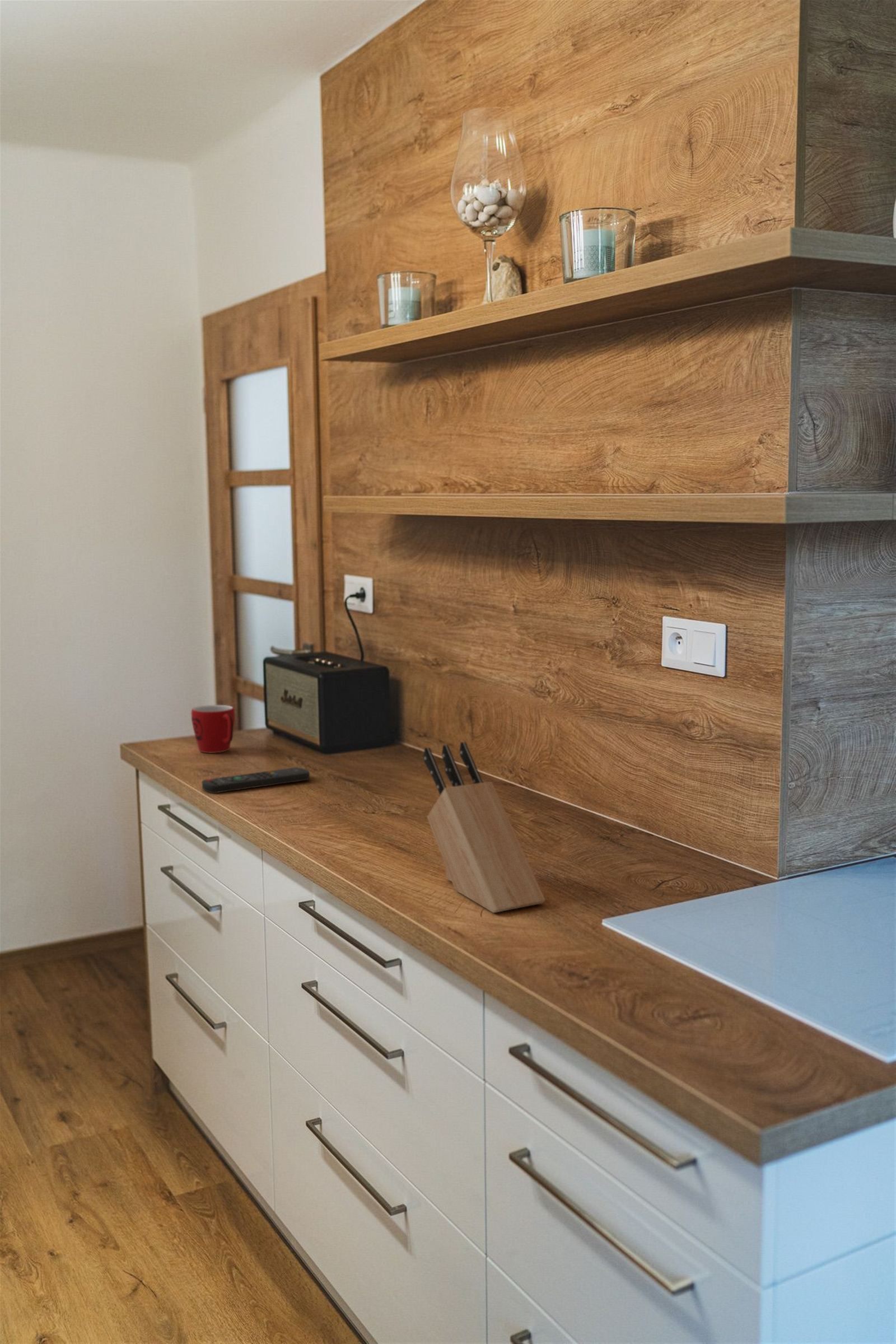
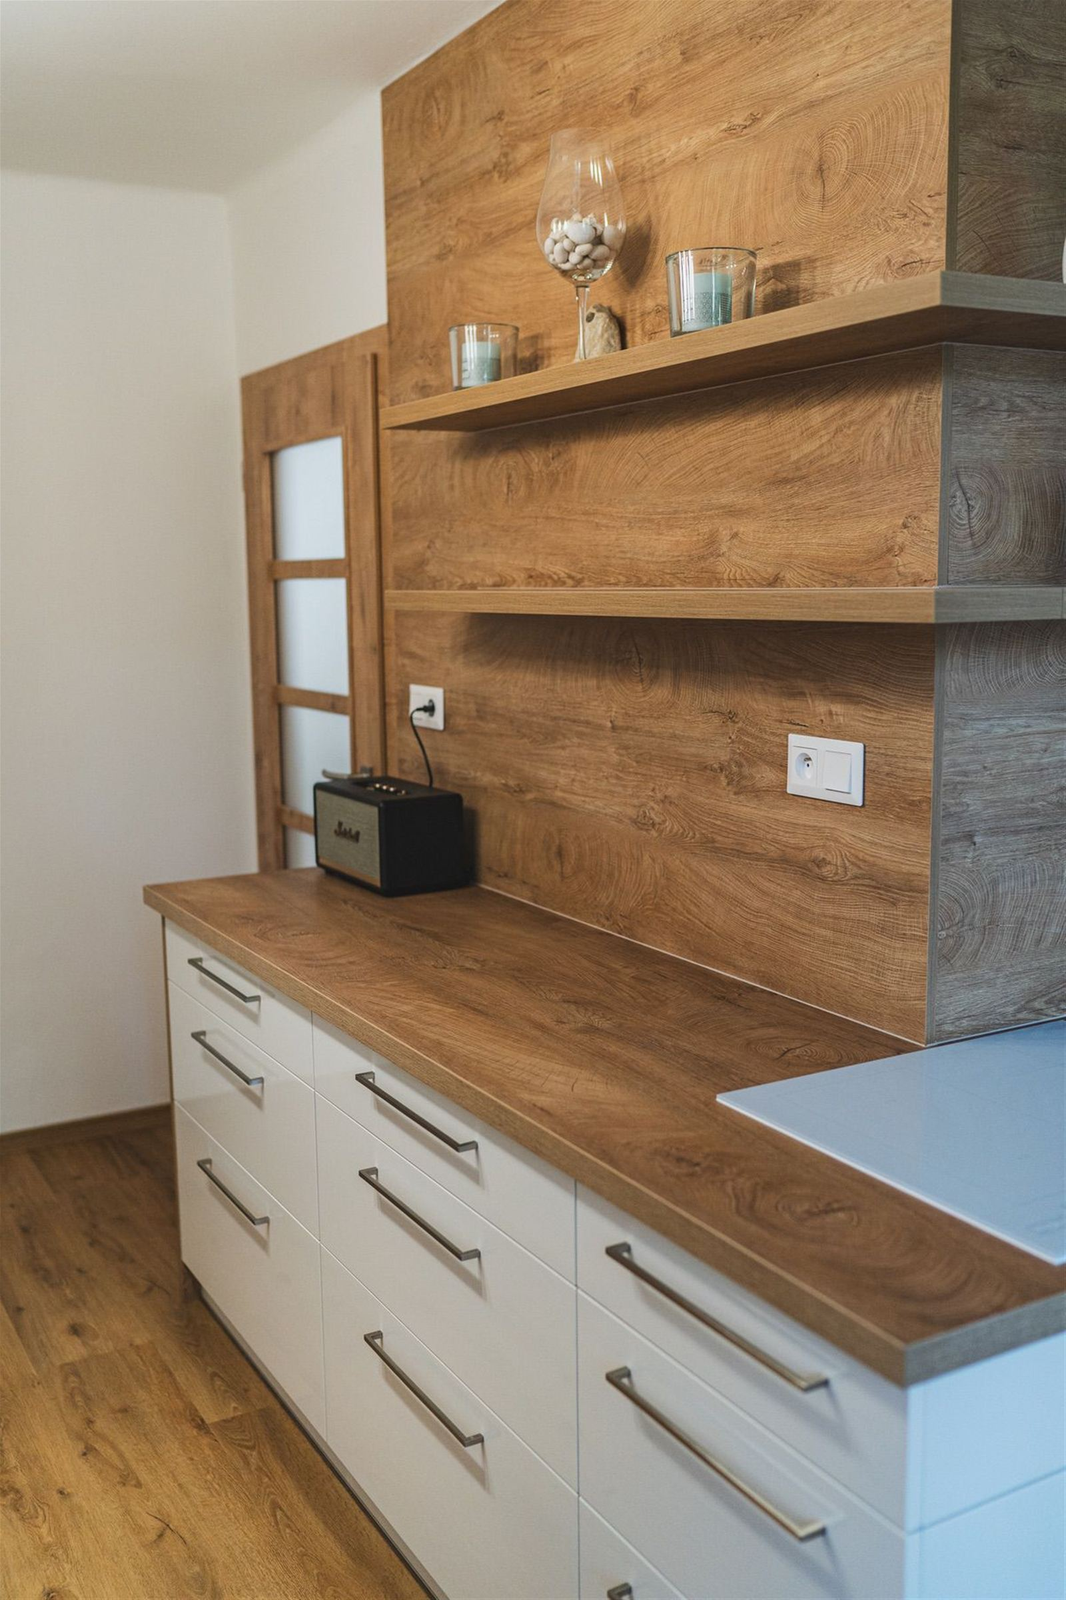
- knife block [423,741,546,913]
- mug [190,704,235,753]
- remote control [201,767,310,794]
